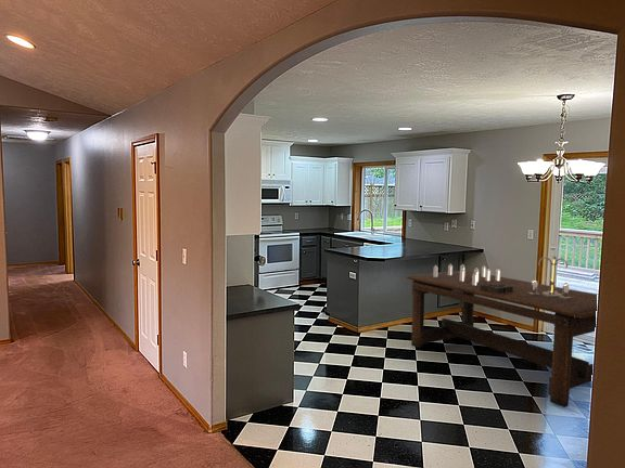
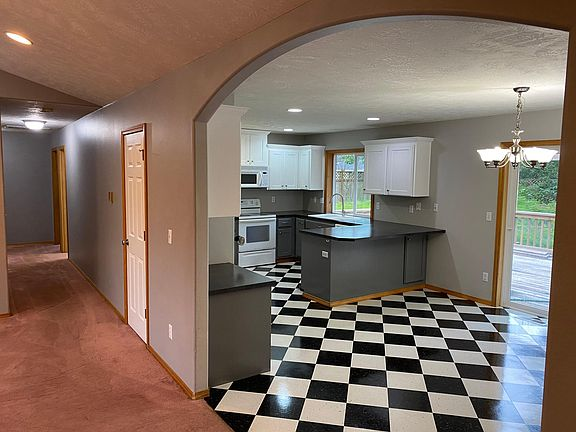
- dining table [406,255,598,408]
